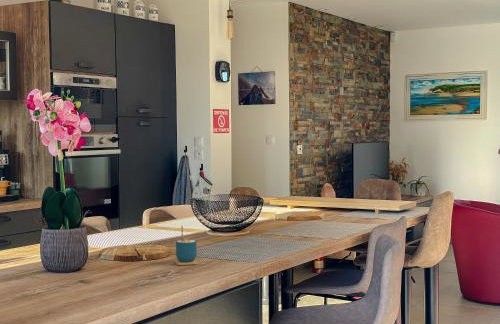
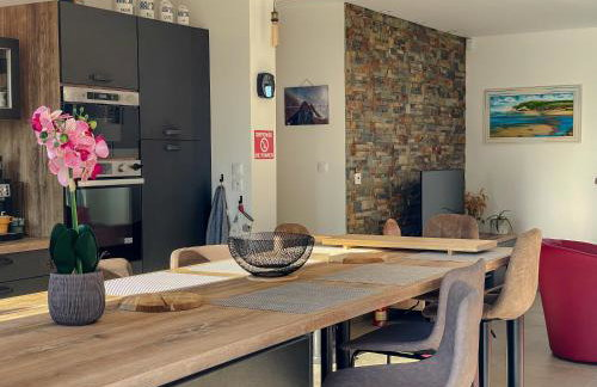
- cup [174,225,199,266]
